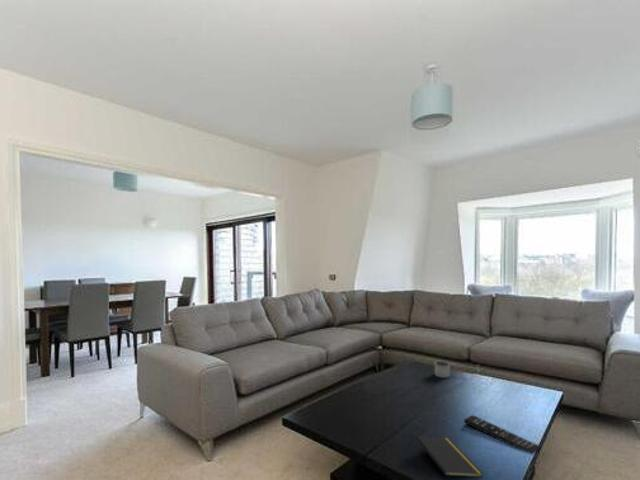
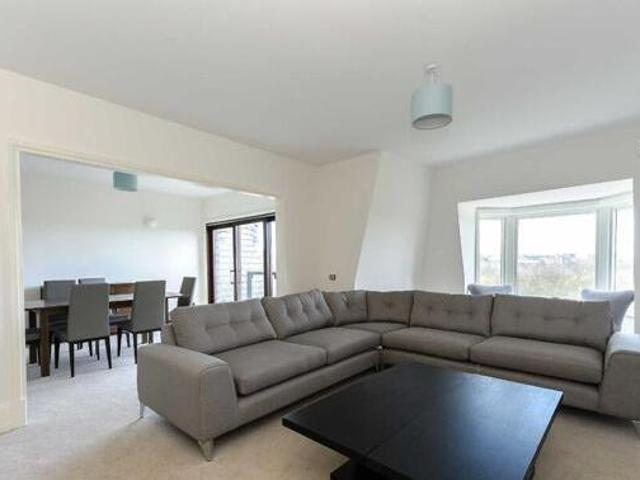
- notepad [415,435,485,480]
- remote control [463,414,542,455]
- mug [434,360,456,379]
